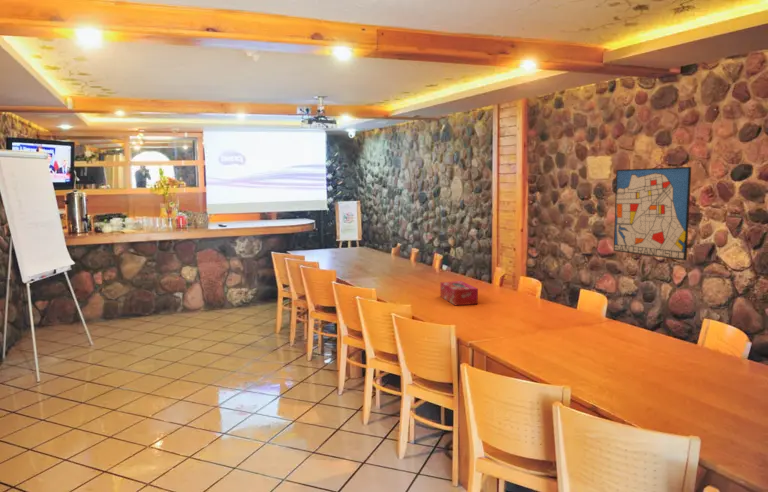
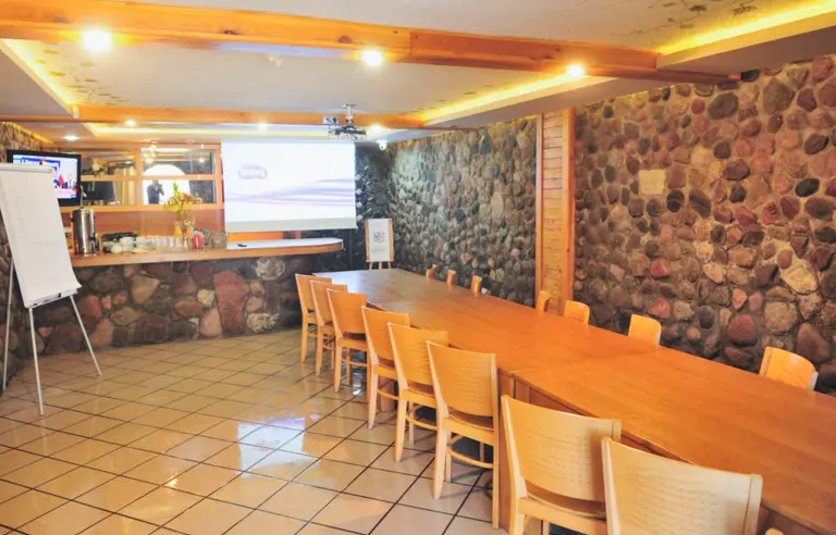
- wall art [613,166,692,262]
- tissue box [439,280,479,306]
